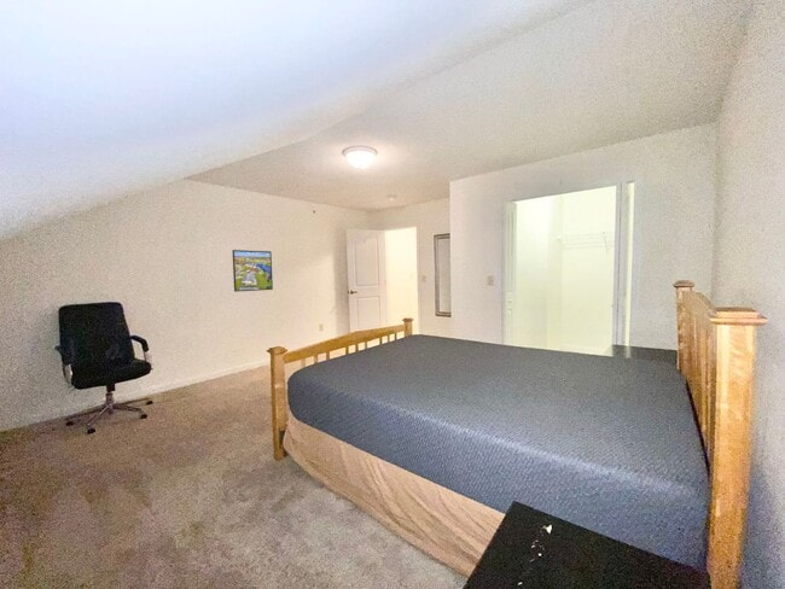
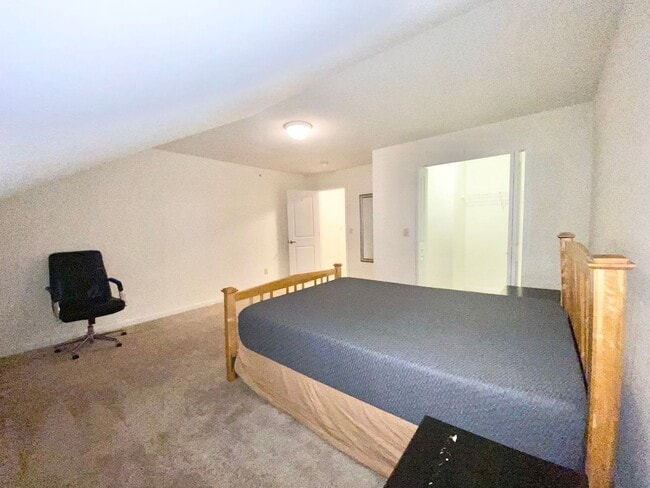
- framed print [231,249,274,293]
